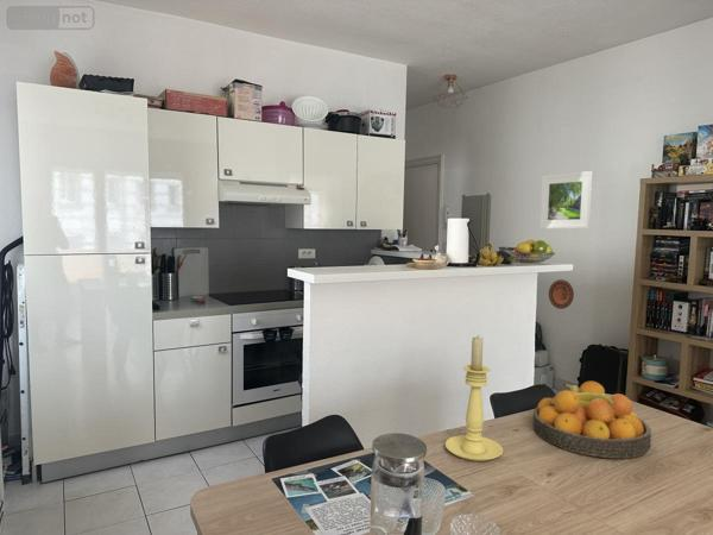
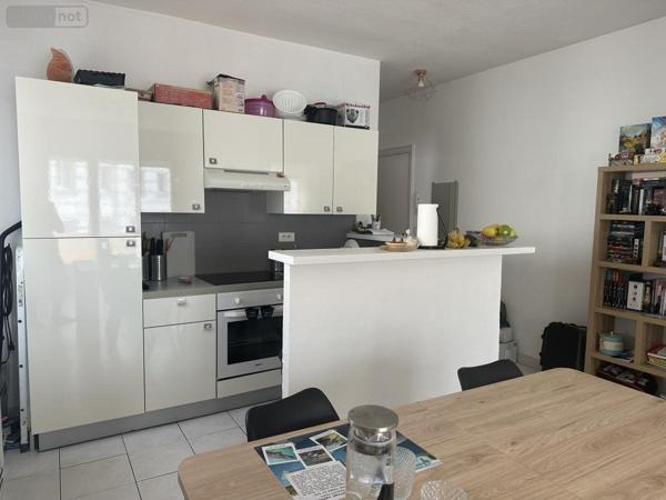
- candle holder [444,334,504,462]
- fruit bowl [532,380,652,460]
- decorative plate [548,278,575,310]
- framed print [538,170,593,229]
